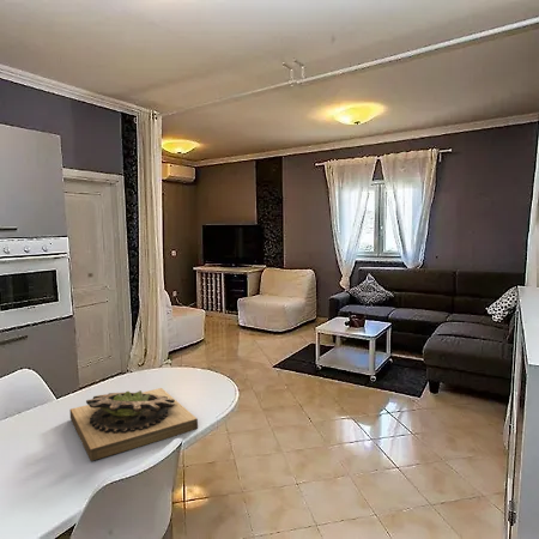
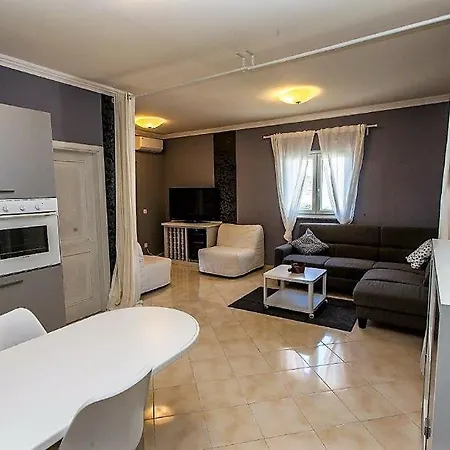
- succulent planter [68,387,199,462]
